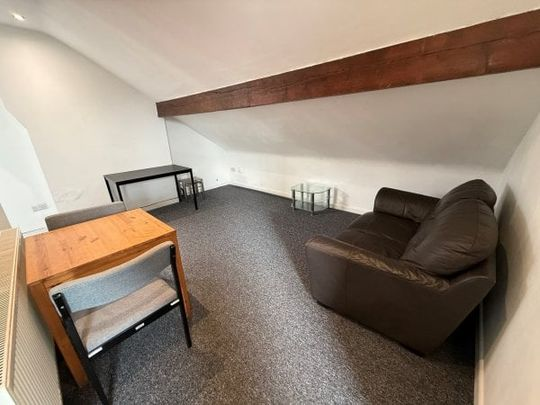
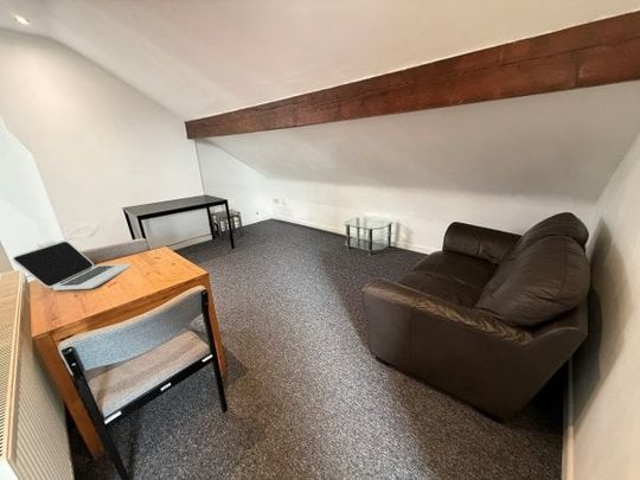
+ laptop [12,239,132,292]
